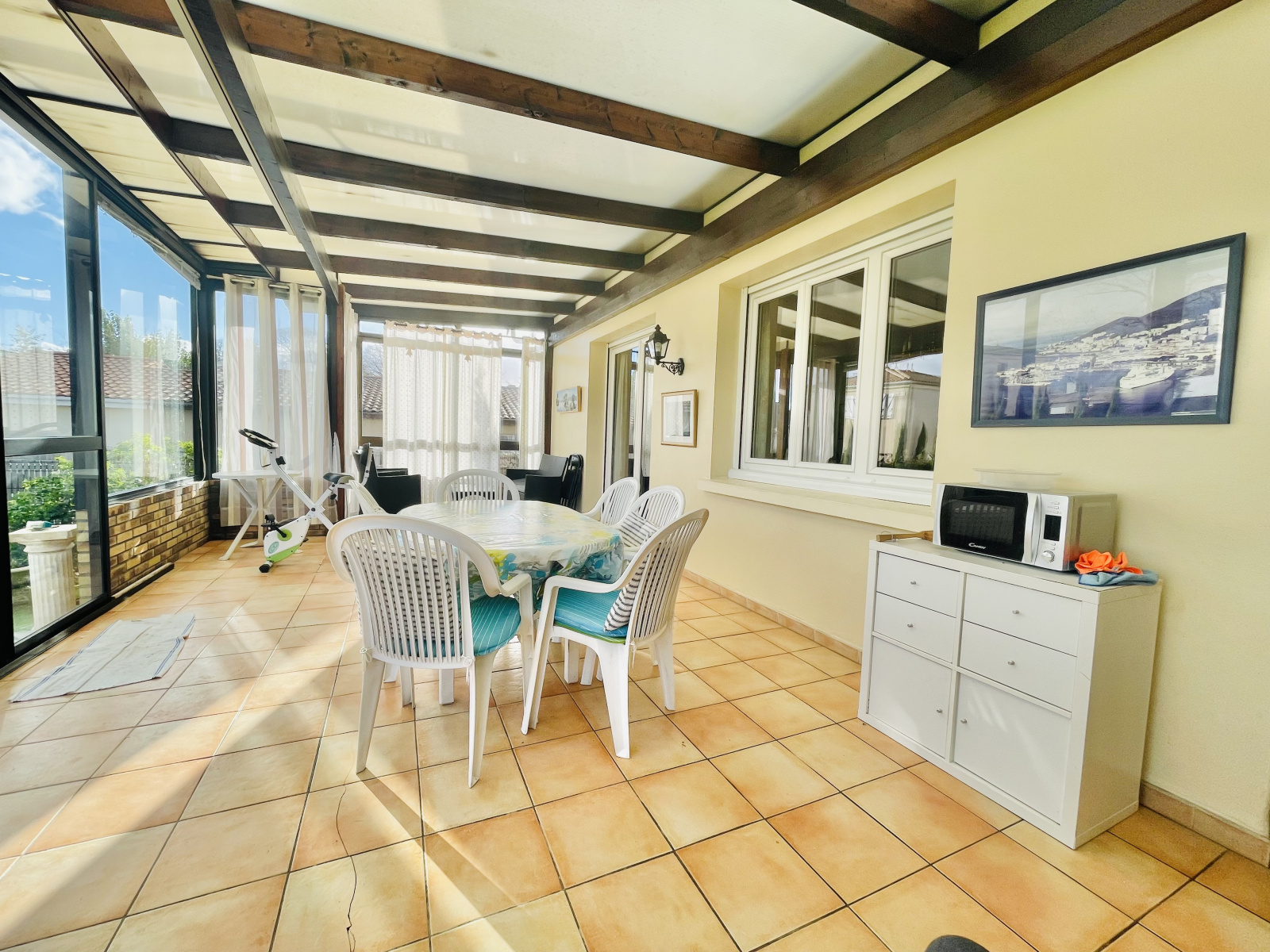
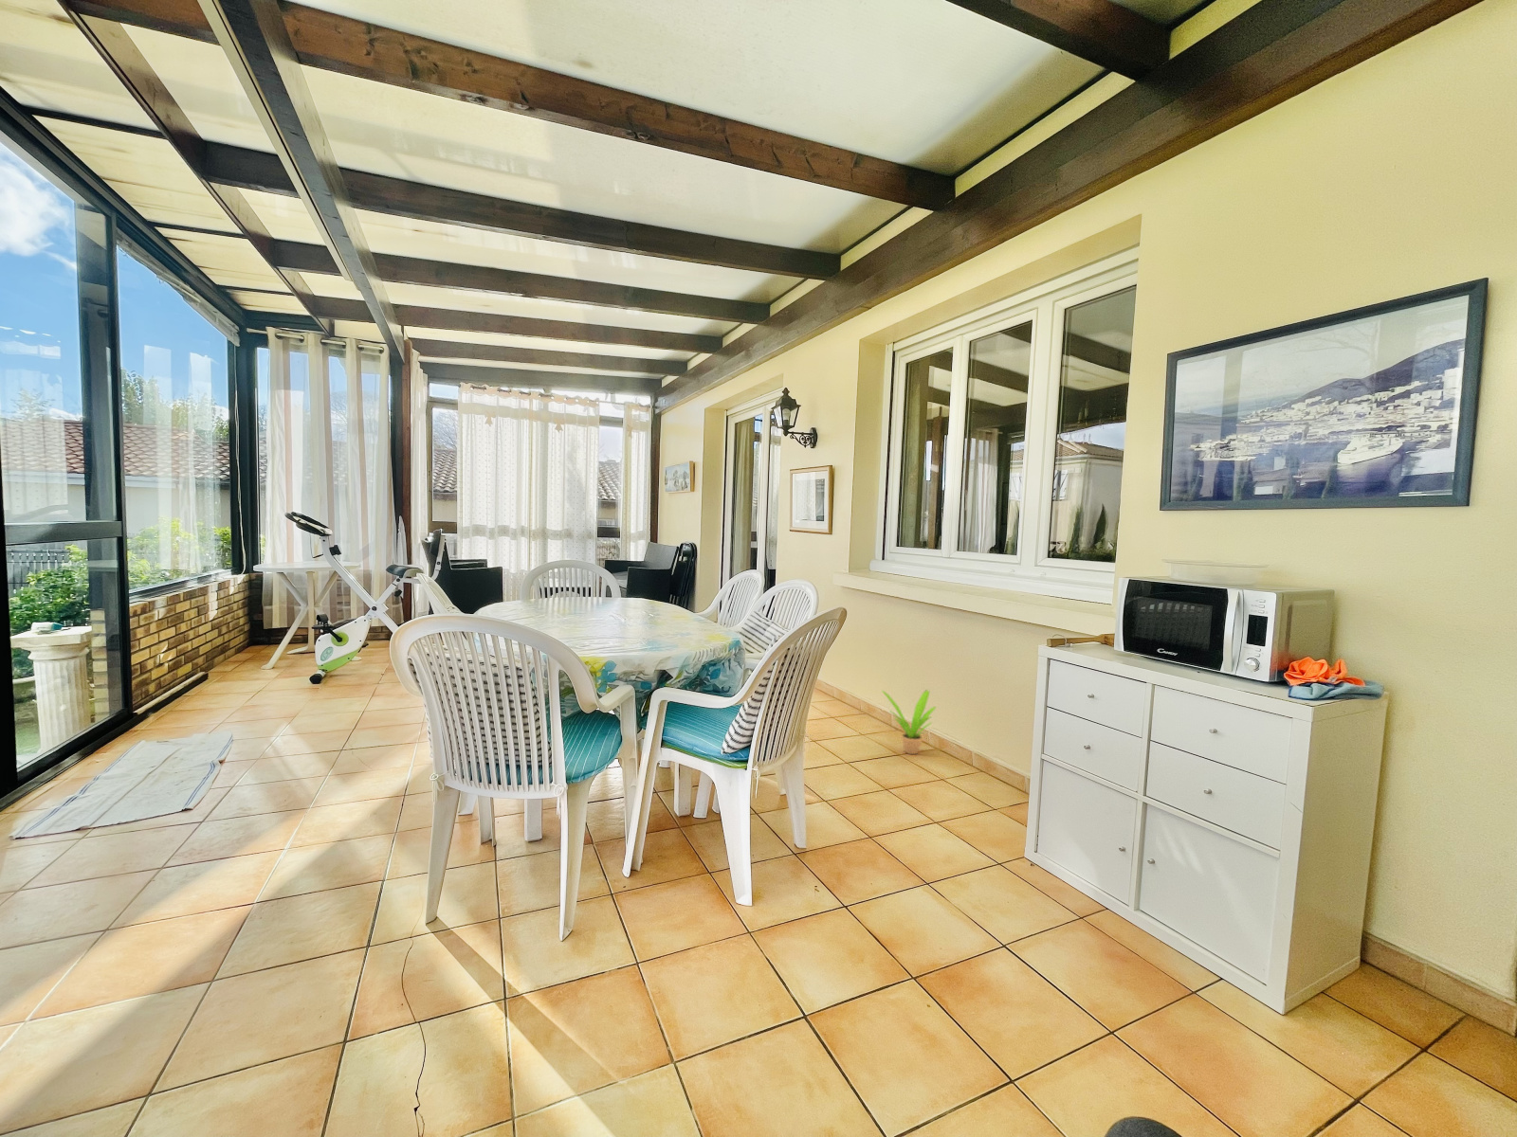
+ potted plant [880,689,936,755]
